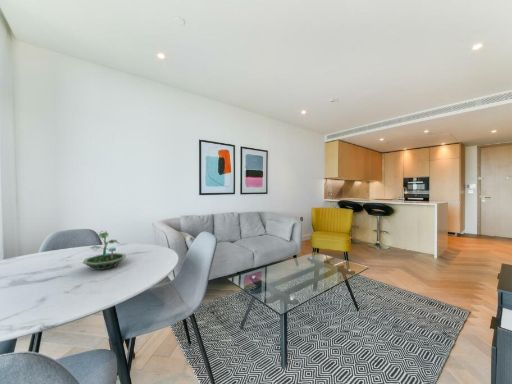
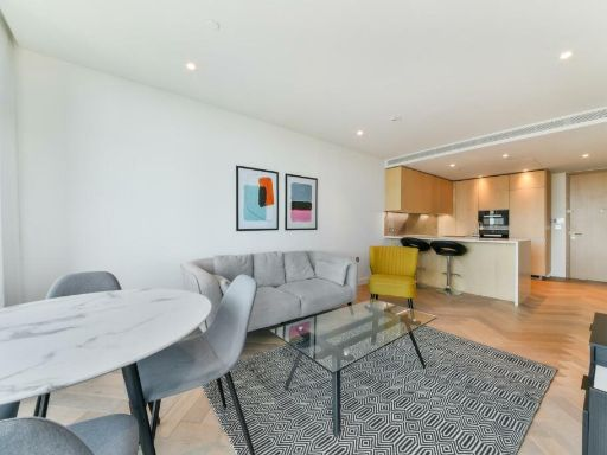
- terrarium [81,230,127,271]
